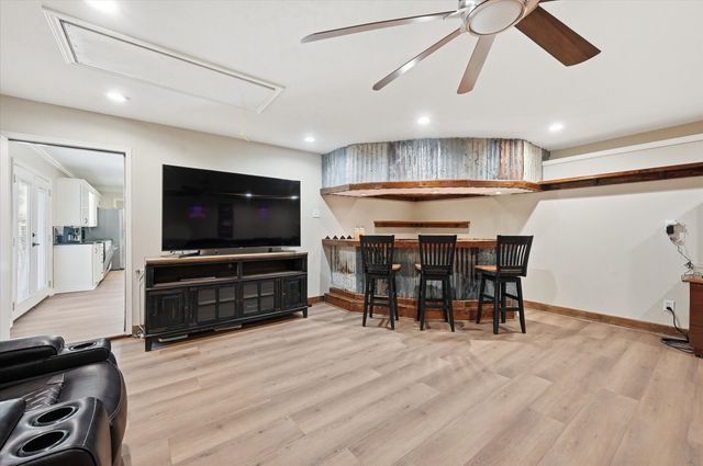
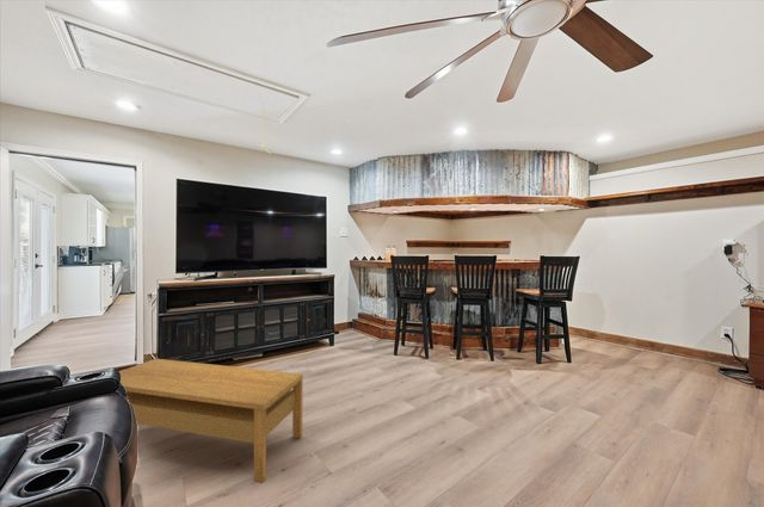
+ coffee table [118,358,304,484]
